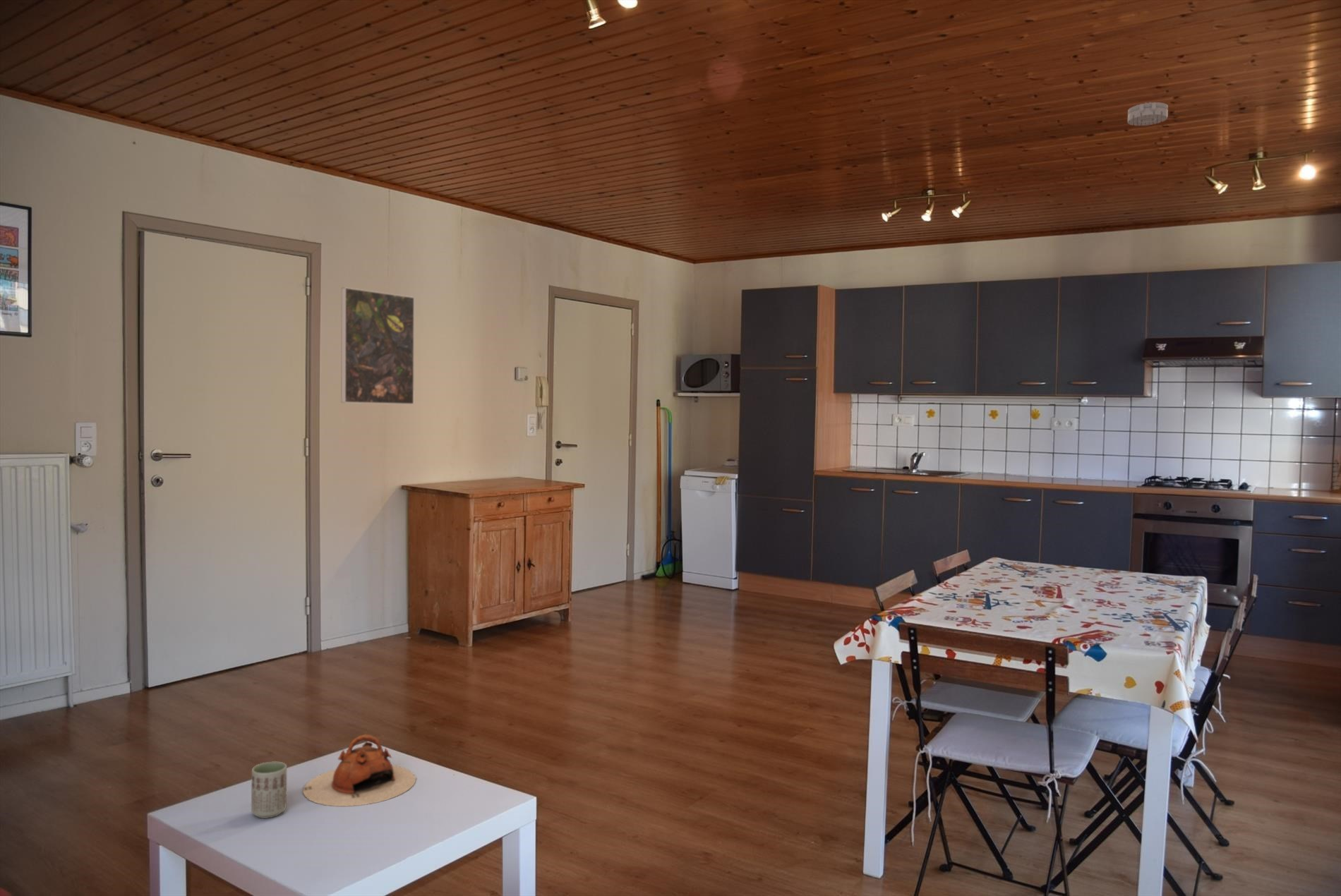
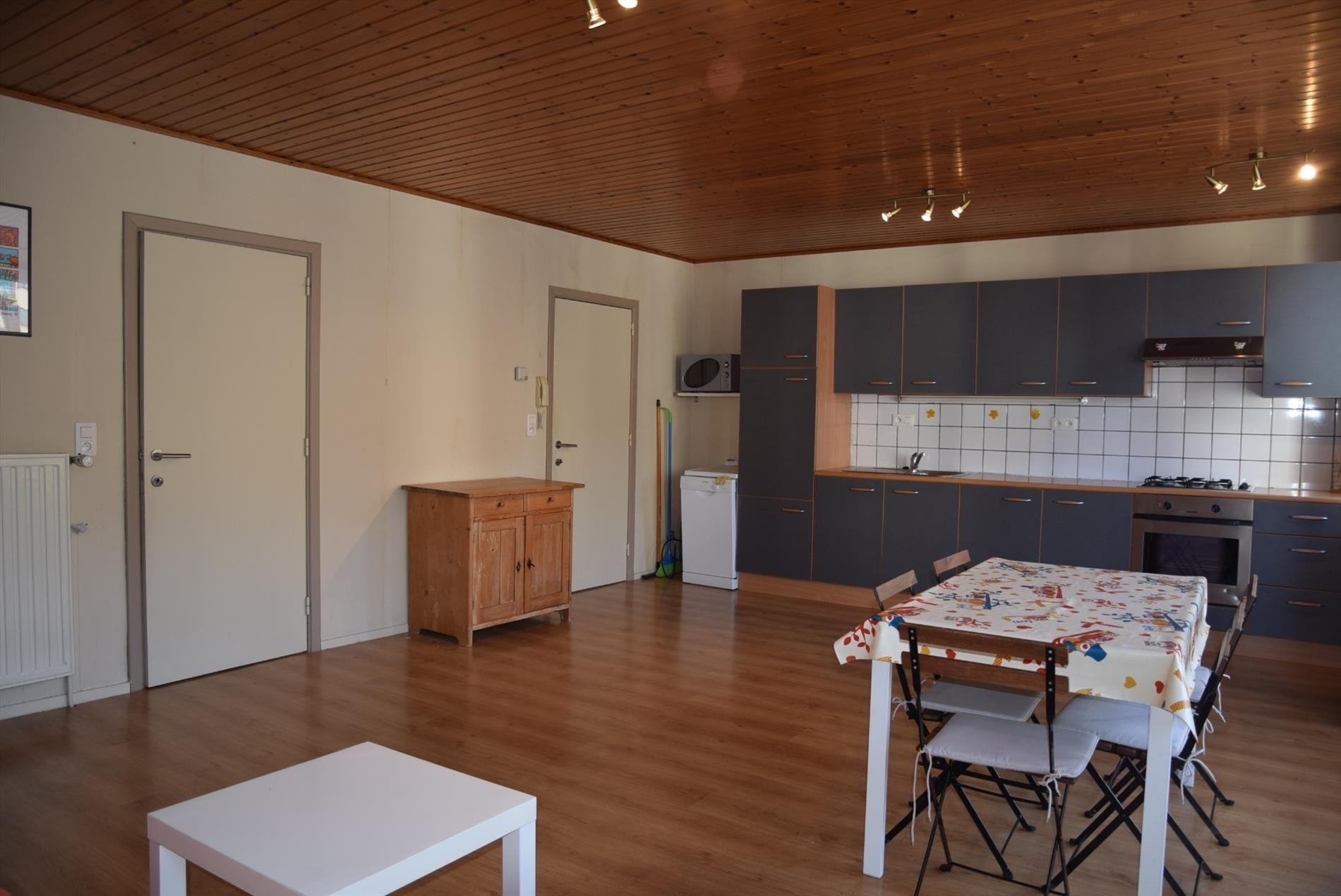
- smoke detector [1127,102,1169,126]
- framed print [340,286,415,405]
- teapot [302,734,416,807]
- cup [251,761,287,819]
